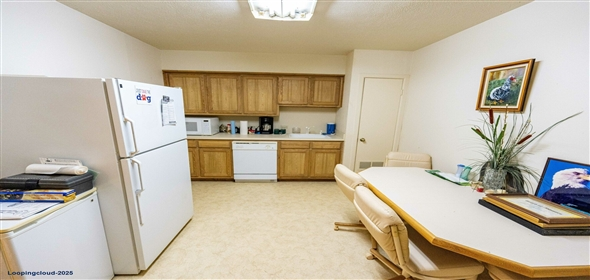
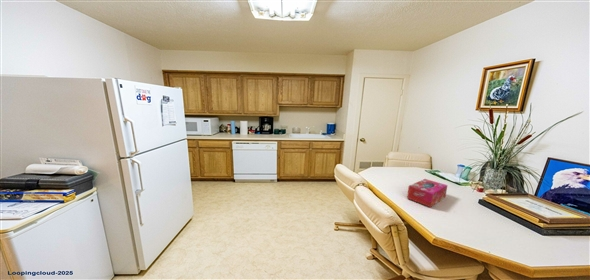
+ tissue box [406,178,448,208]
